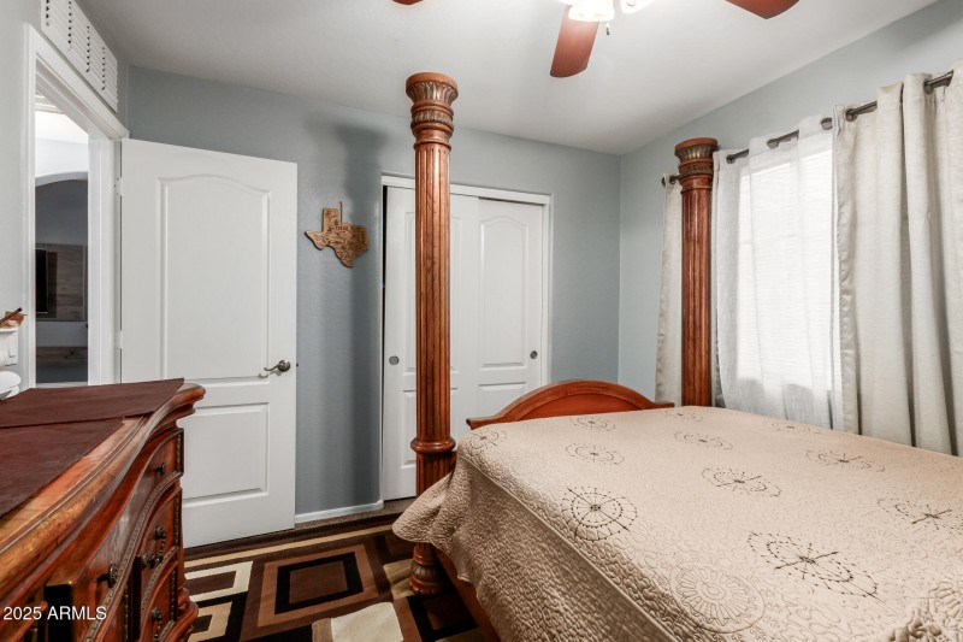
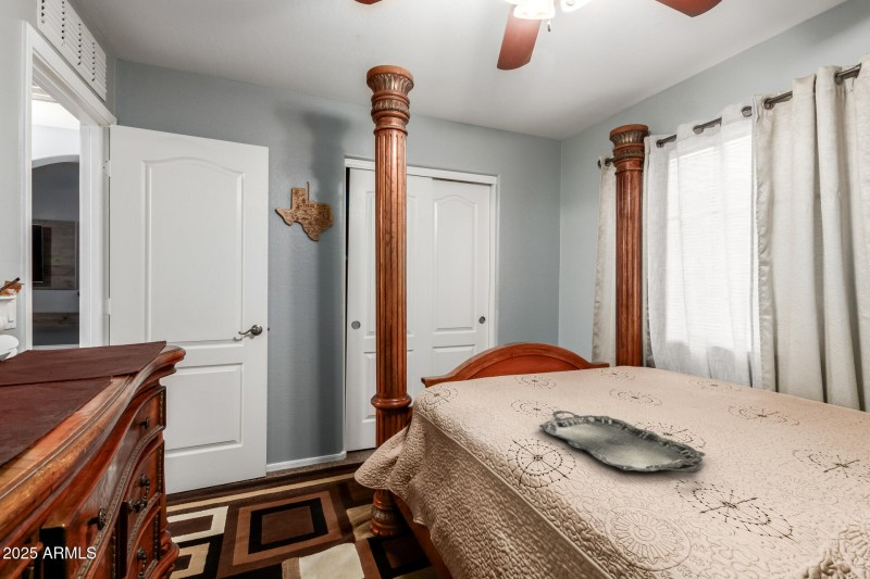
+ serving tray [538,410,707,474]
